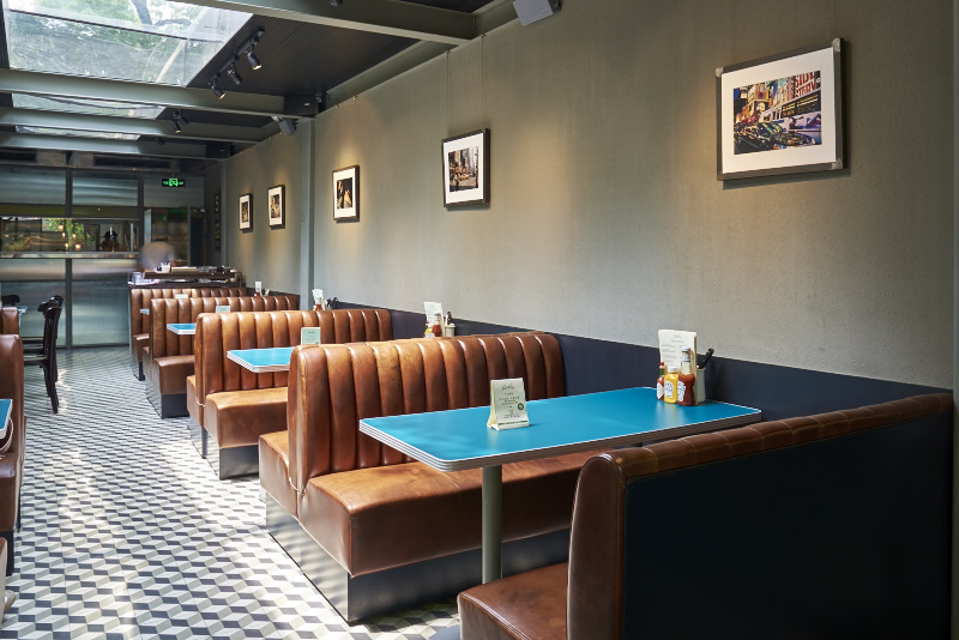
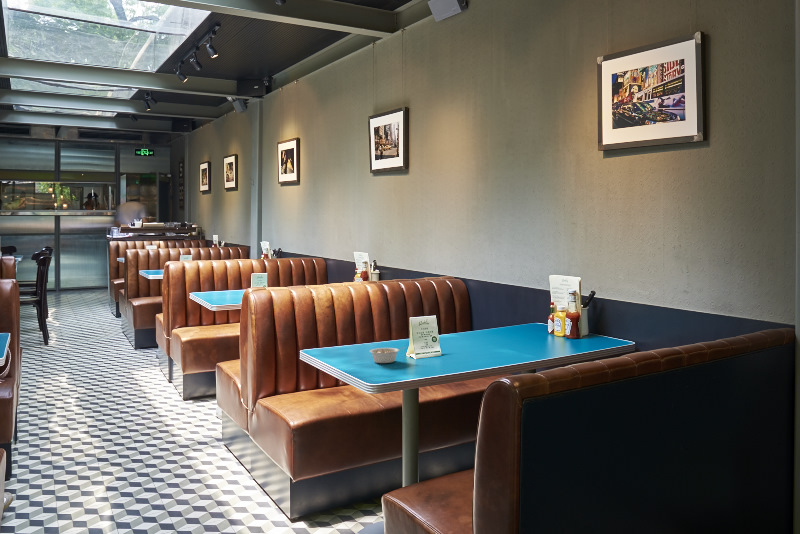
+ legume [369,346,406,364]
